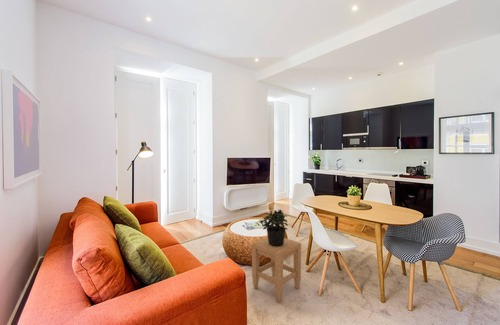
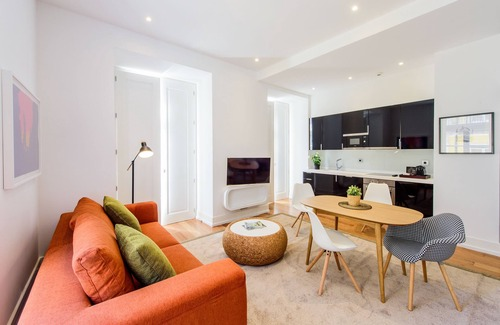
- stool [251,236,302,303]
- potted plant [258,209,289,247]
